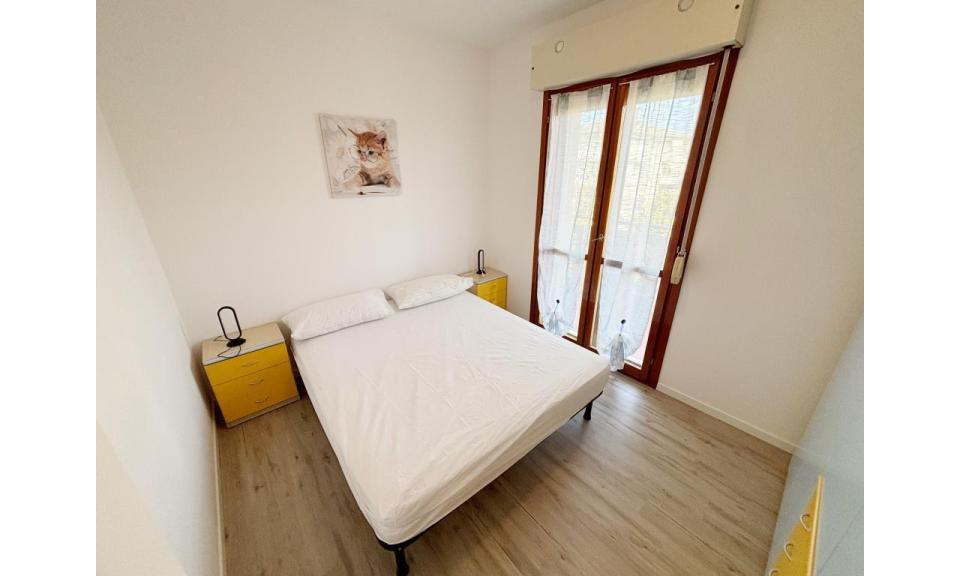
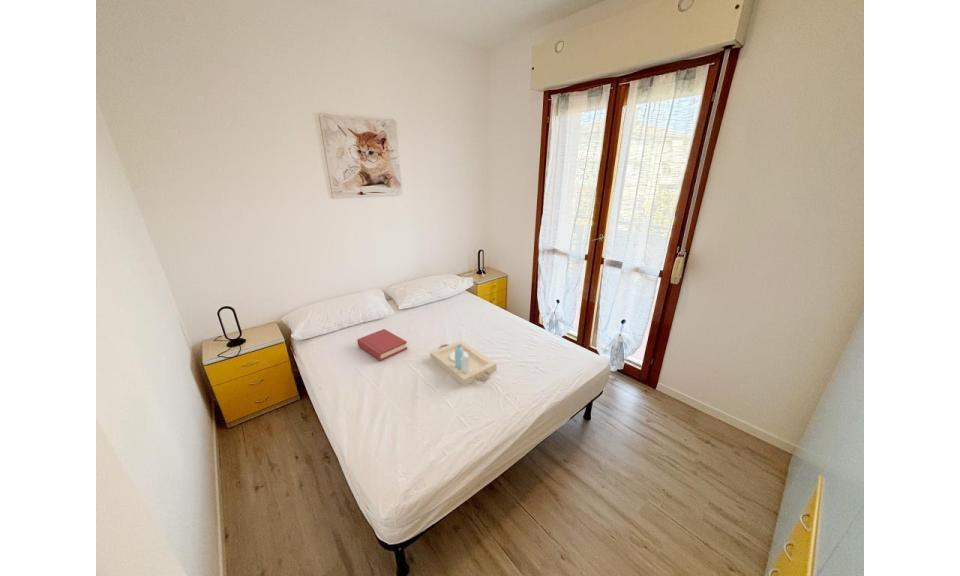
+ serving tray [429,340,498,387]
+ hardback book [356,328,408,362]
